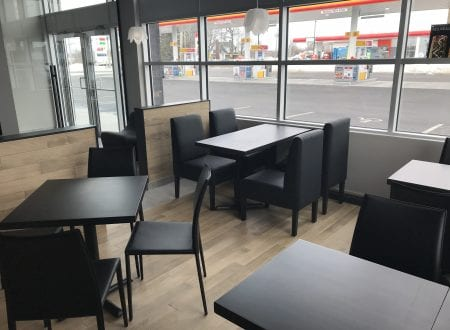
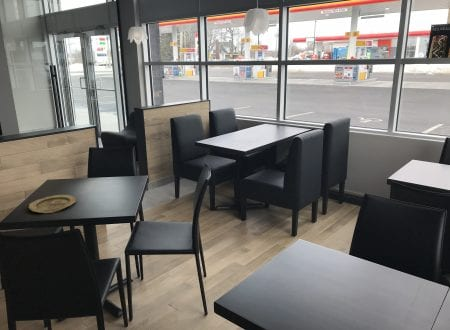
+ plate [28,194,77,214]
